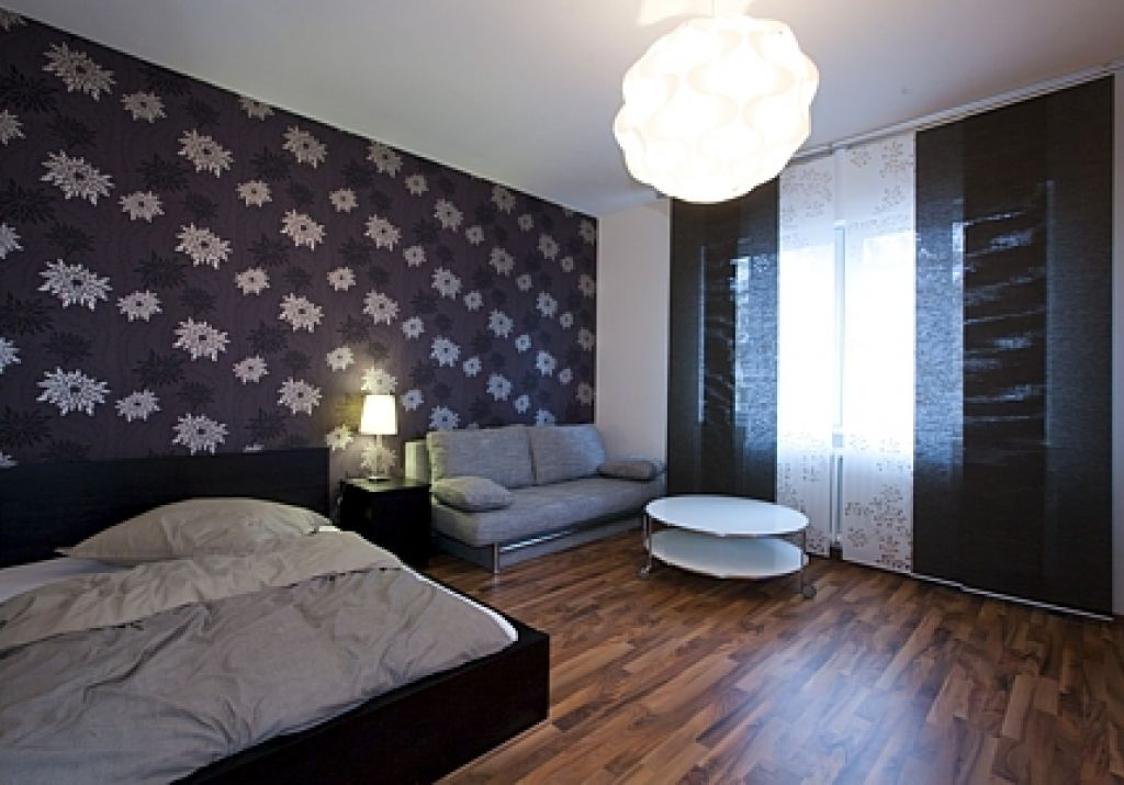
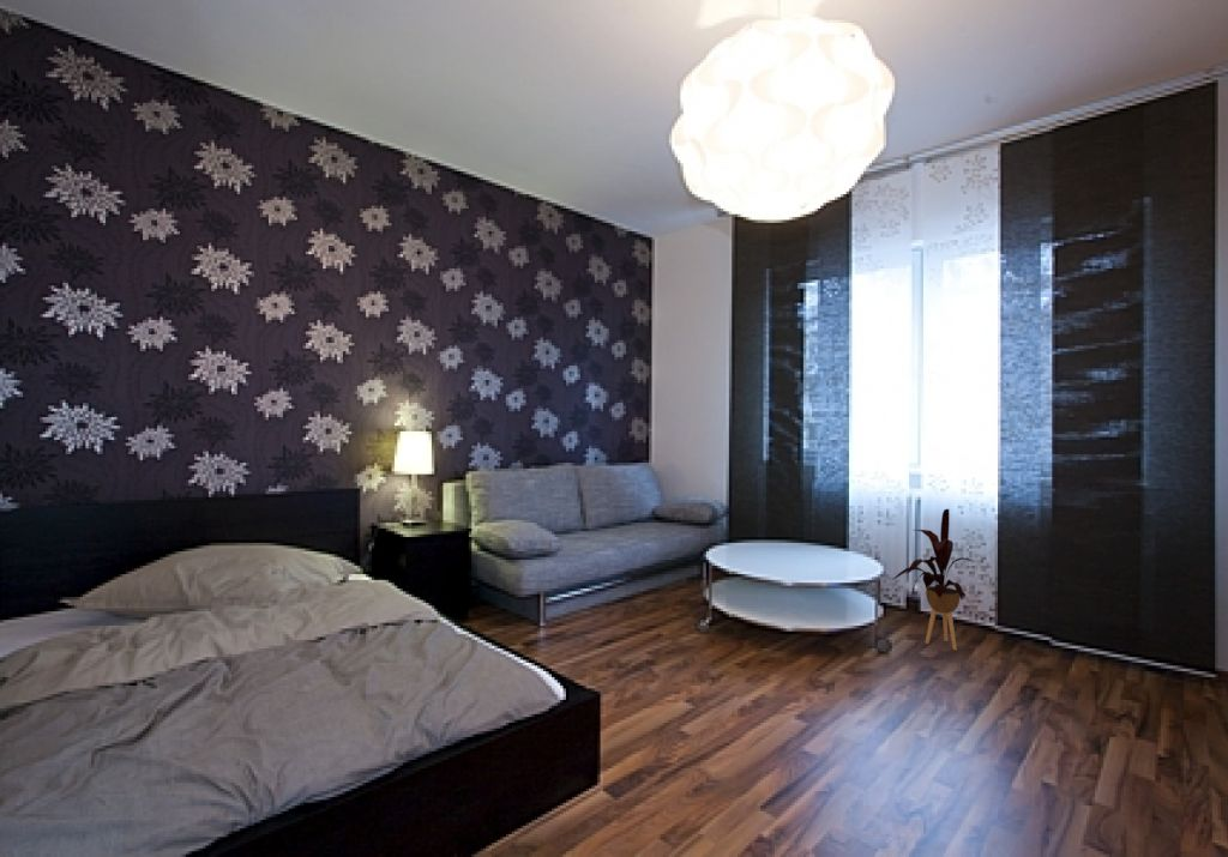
+ house plant [891,508,974,651]
